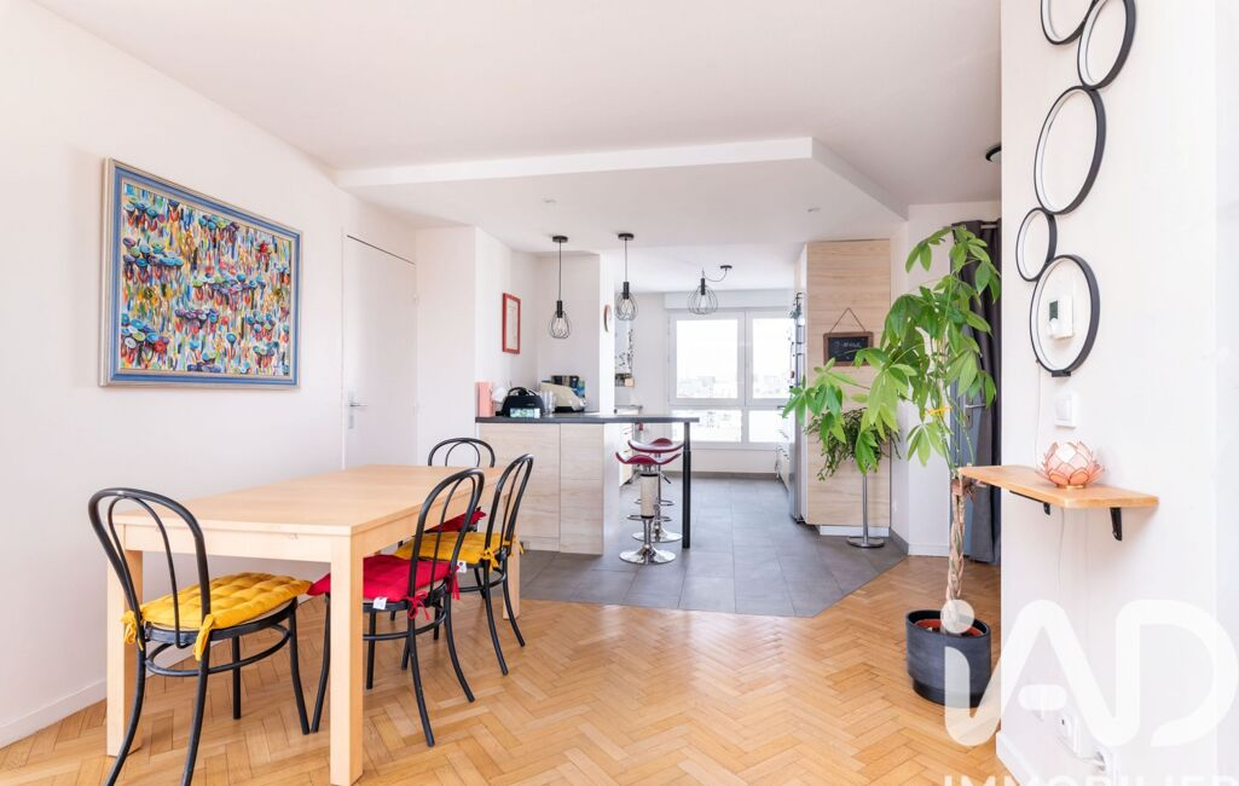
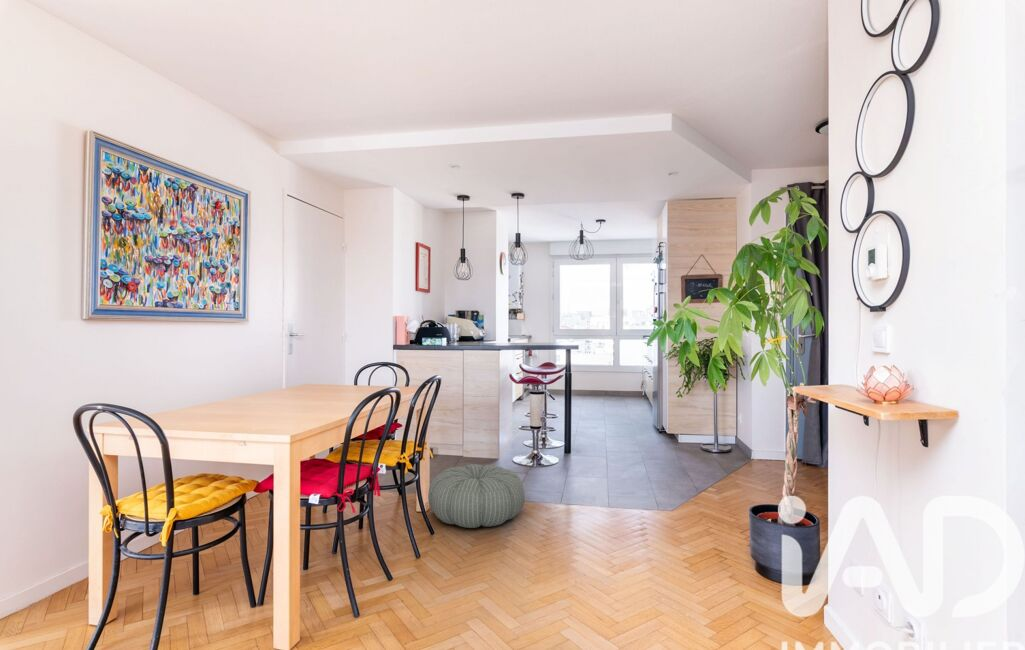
+ pouf [427,463,526,529]
